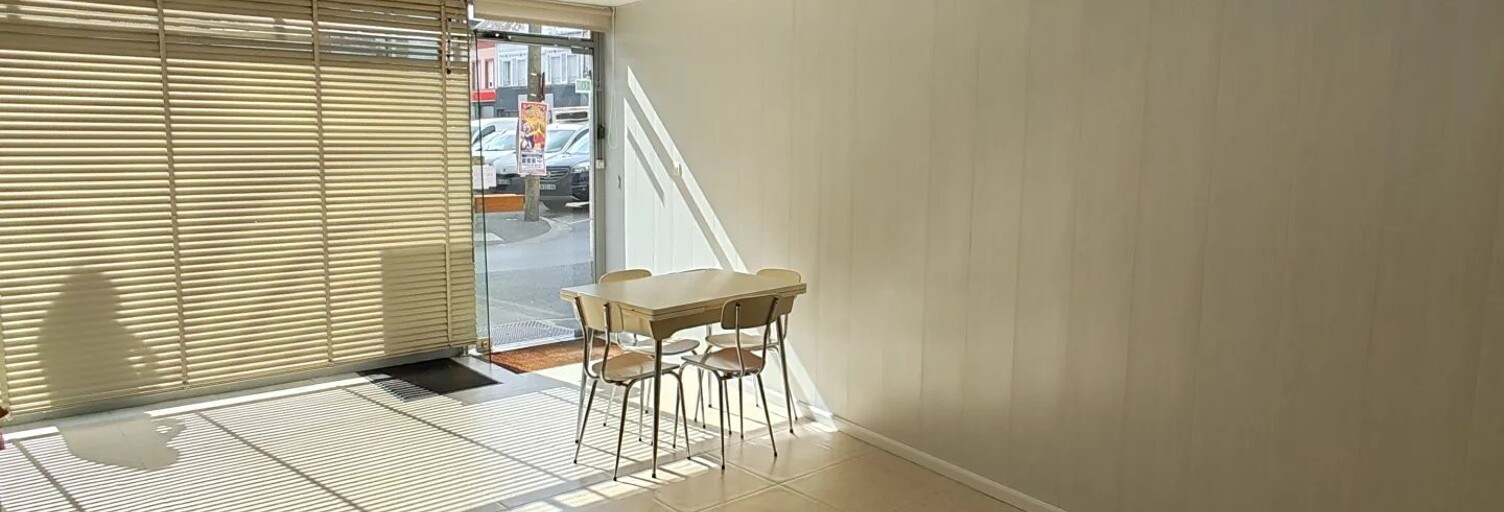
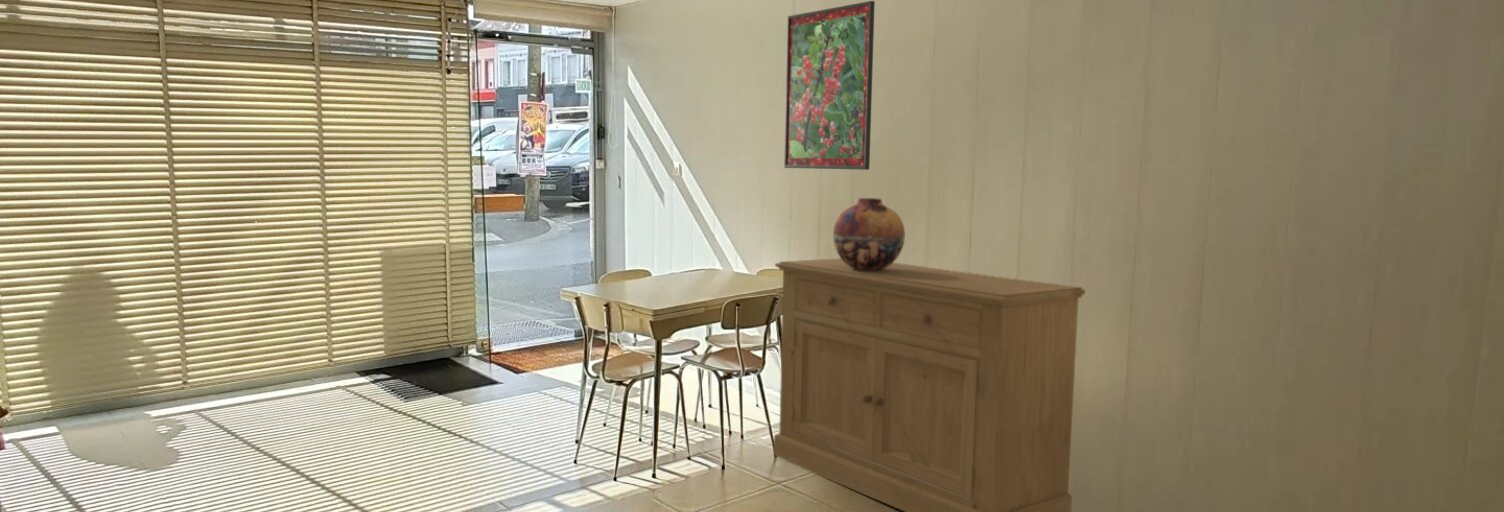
+ vase [832,197,906,271]
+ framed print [783,0,876,171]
+ sideboard [773,257,1086,512]
